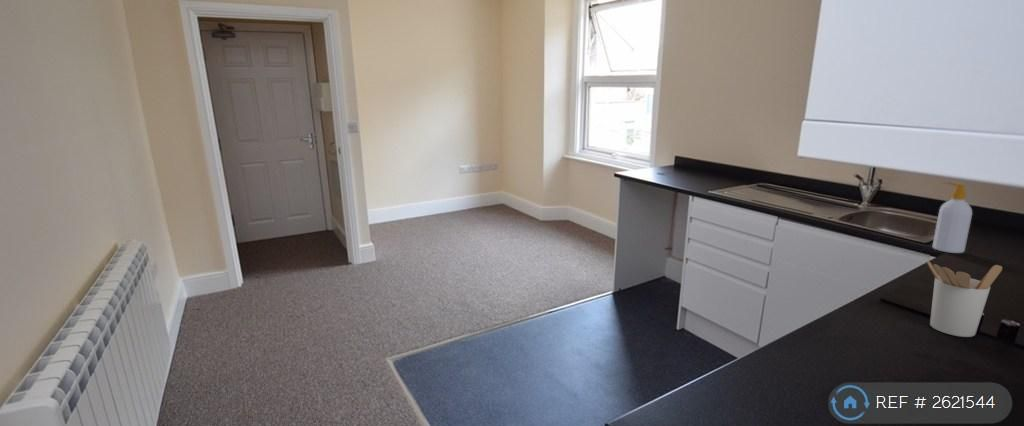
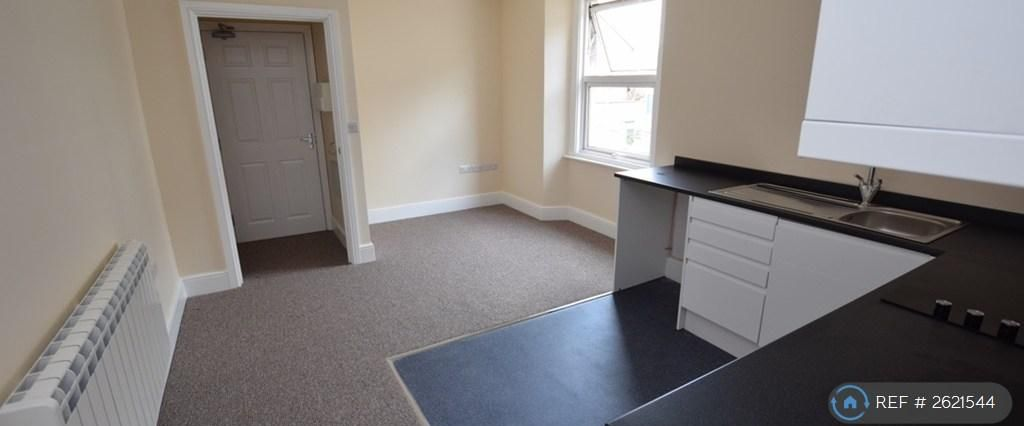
- soap bottle [932,181,973,254]
- utensil holder [926,260,1003,338]
